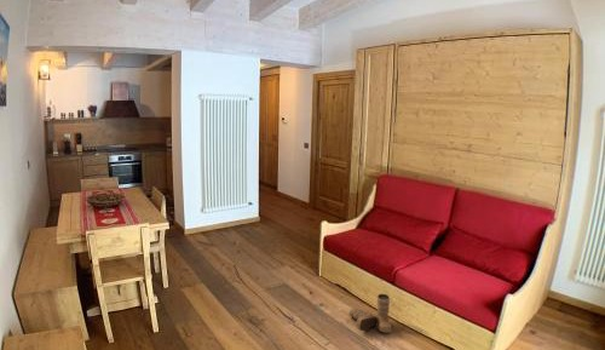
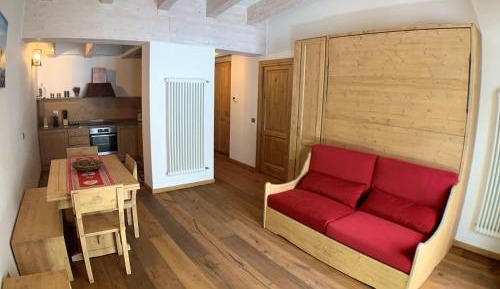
- boots [347,293,392,334]
